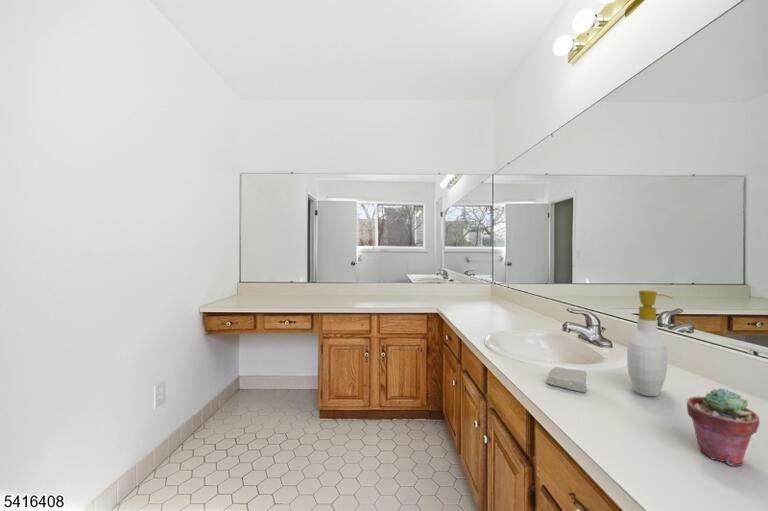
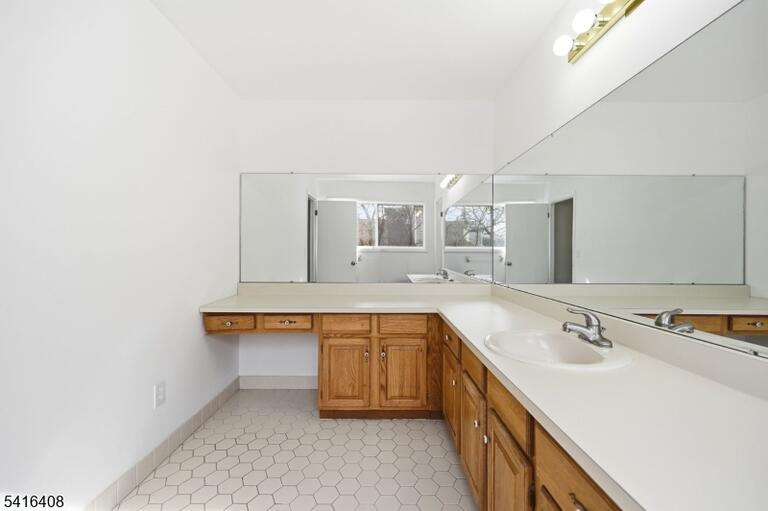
- soap bar [546,366,588,393]
- potted succulent [686,387,760,467]
- soap bottle [626,289,674,397]
